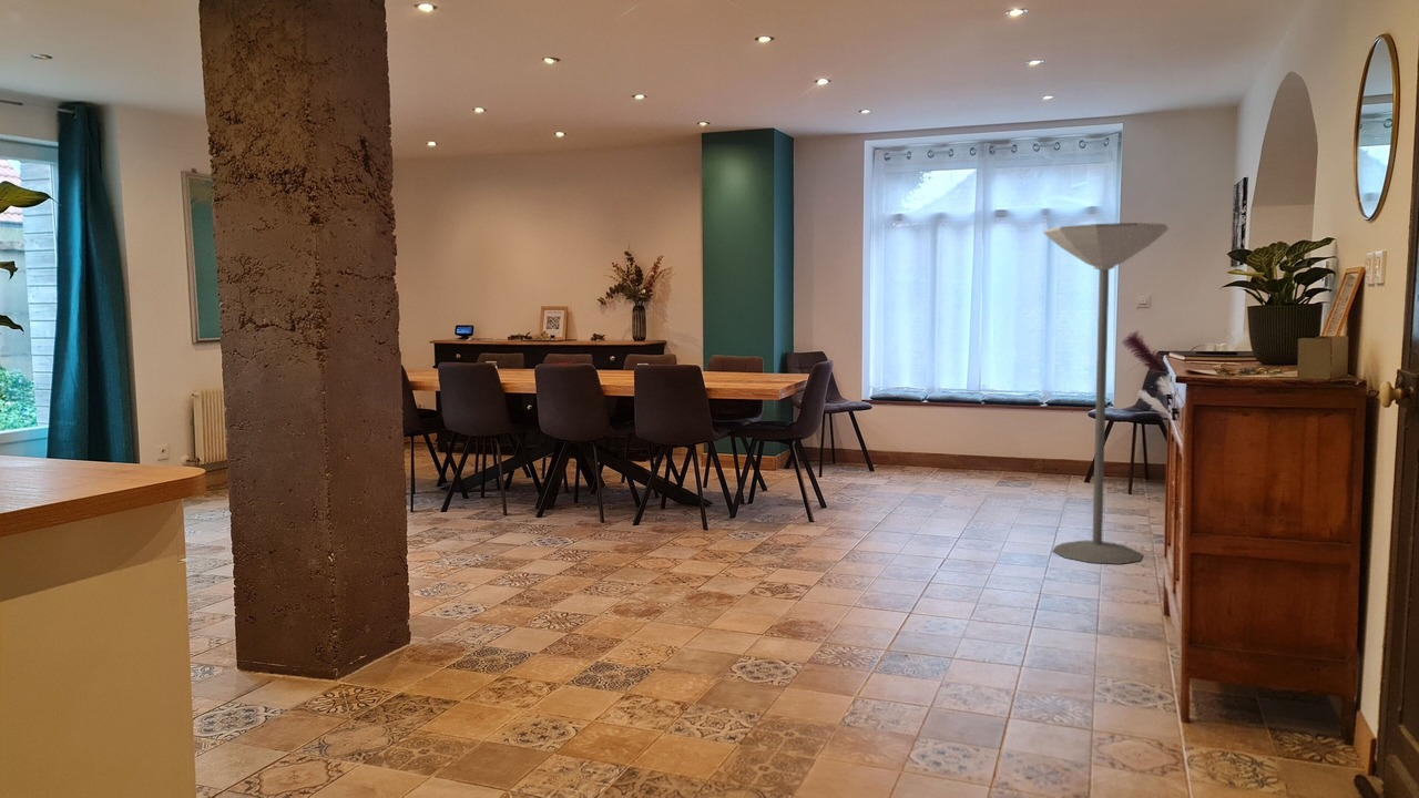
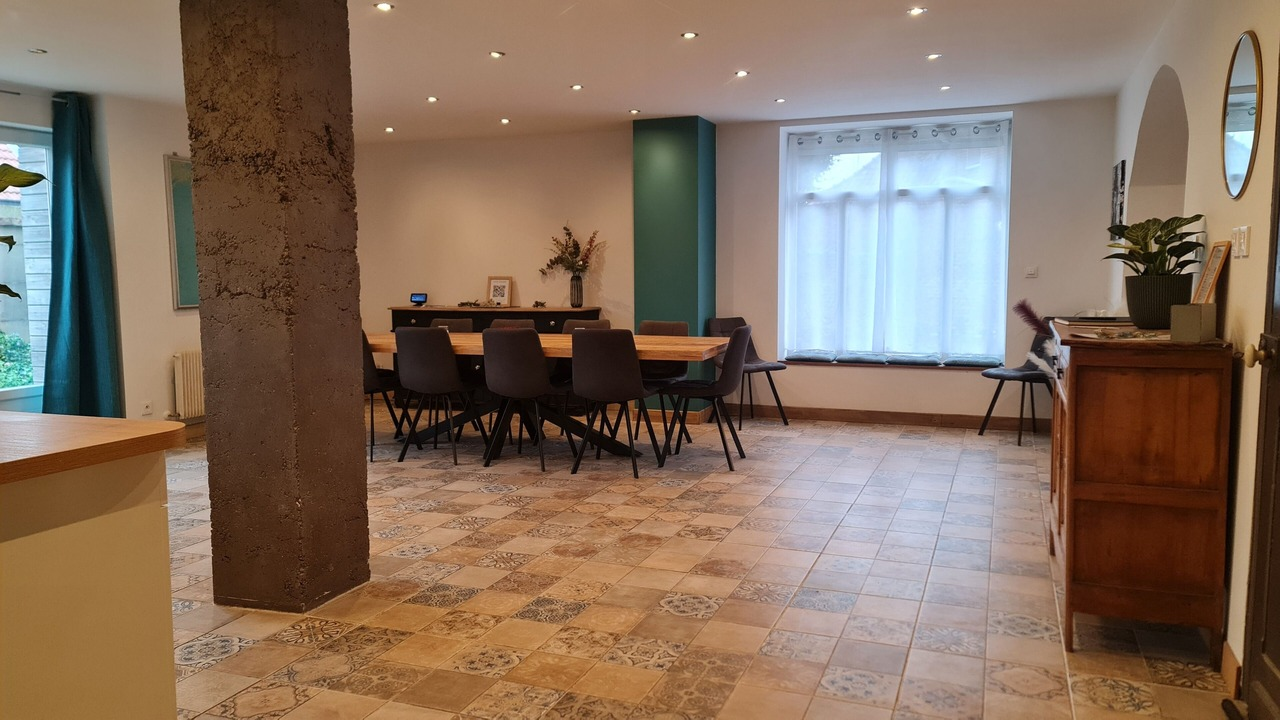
- floor lamp [1042,222,1170,565]
